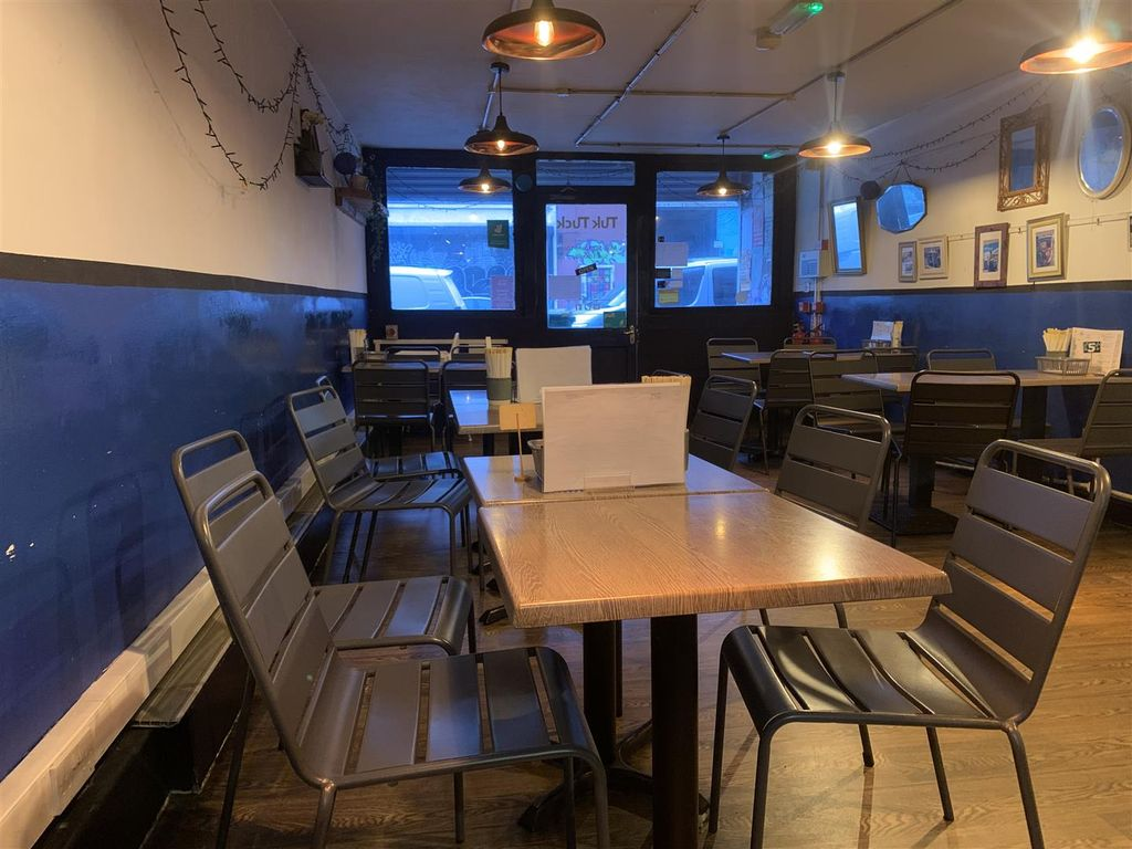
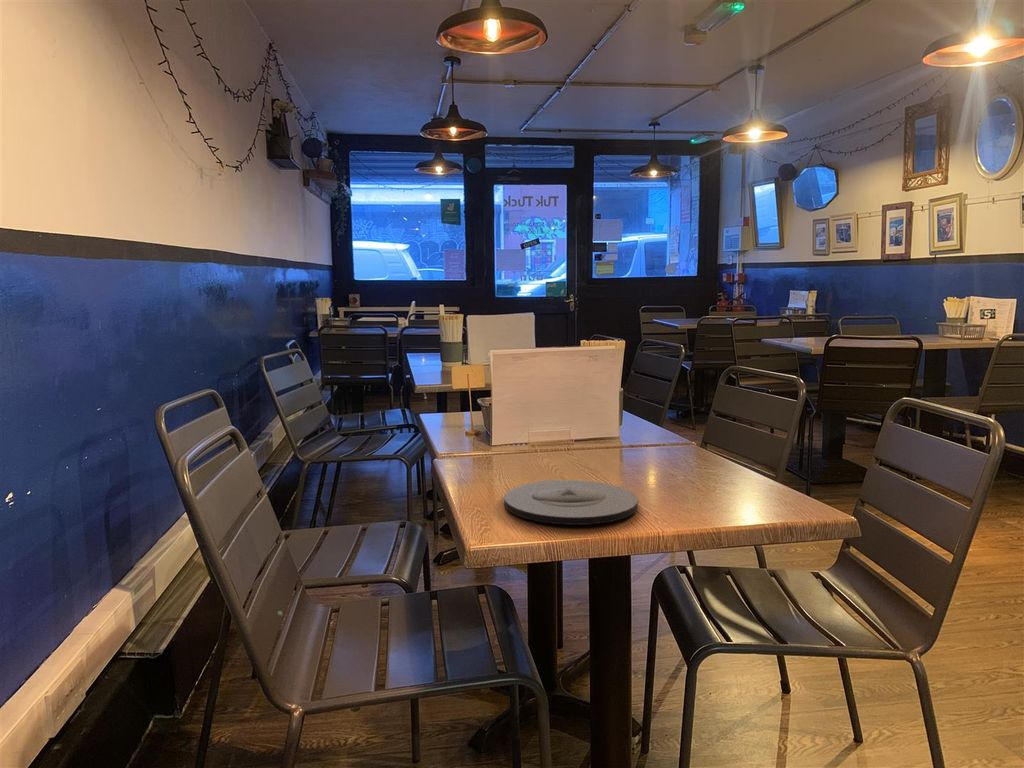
+ plate [503,479,639,526]
